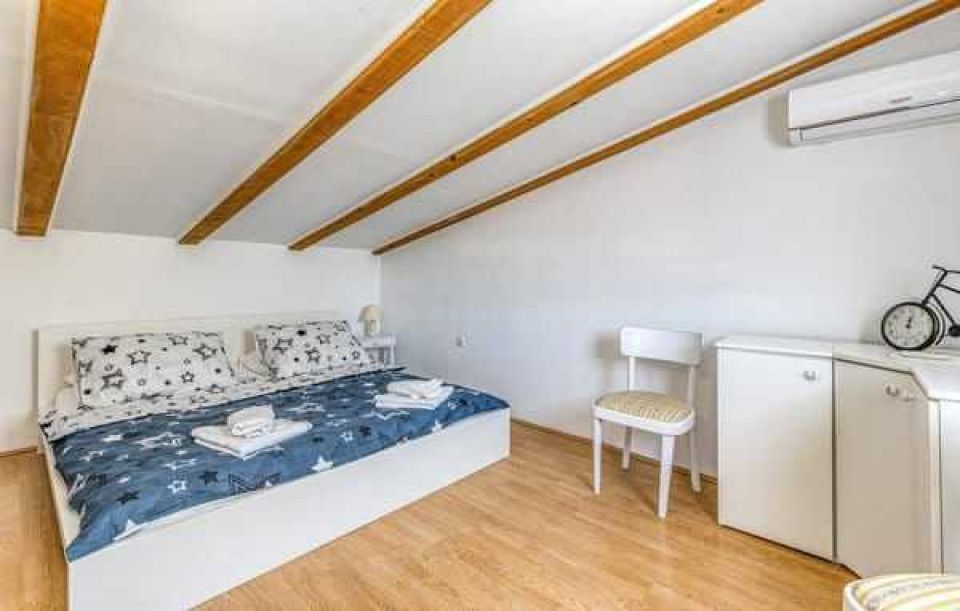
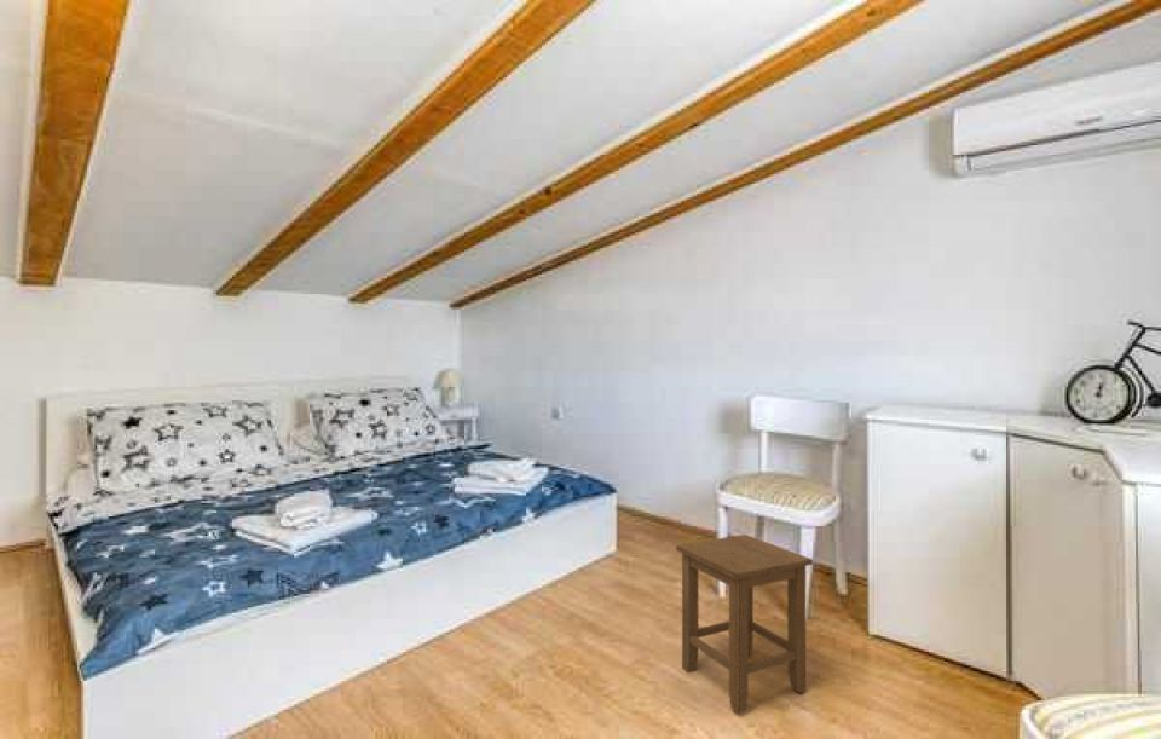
+ stool [675,533,814,715]
